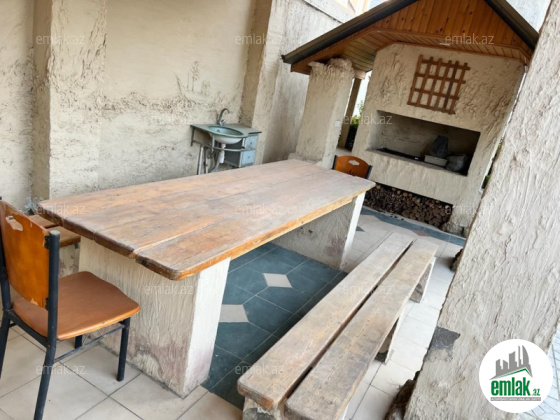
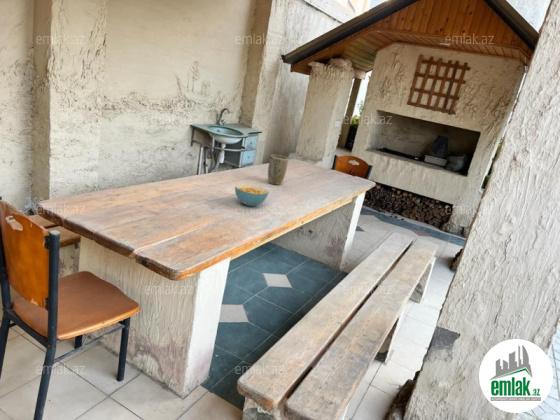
+ cereal bowl [234,183,270,207]
+ plant pot [267,154,289,186]
